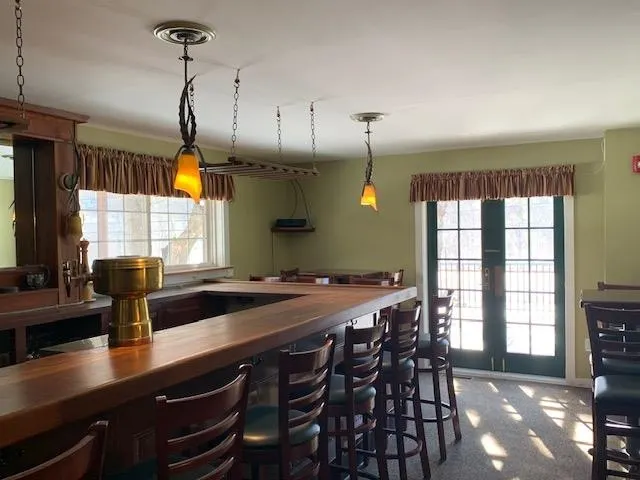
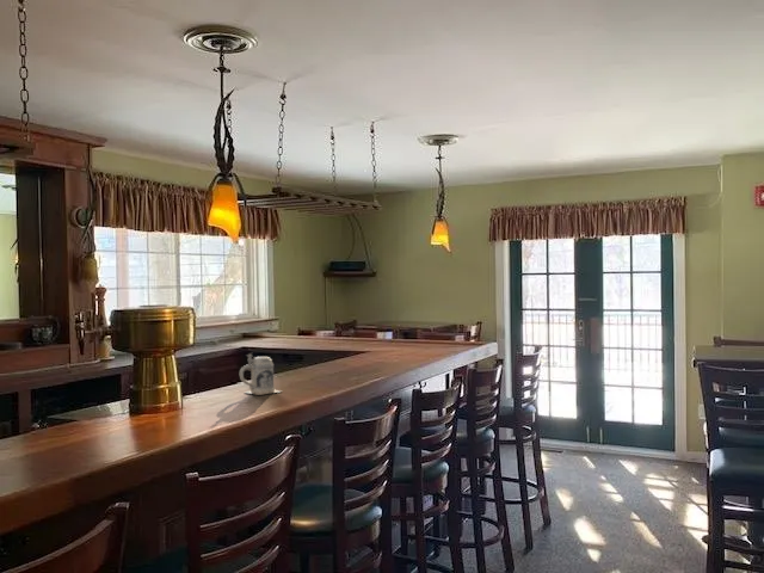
+ beer mug [239,352,282,396]
